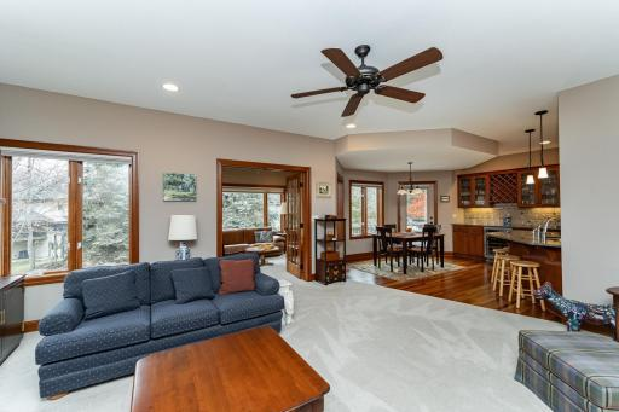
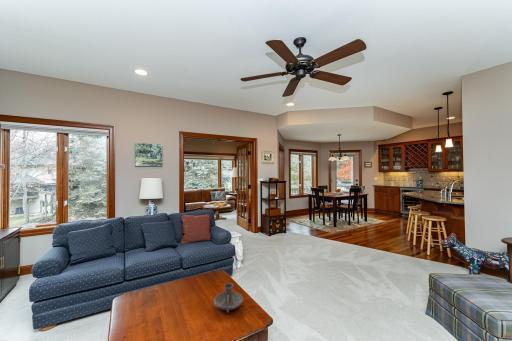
+ candle holder [213,282,244,314]
